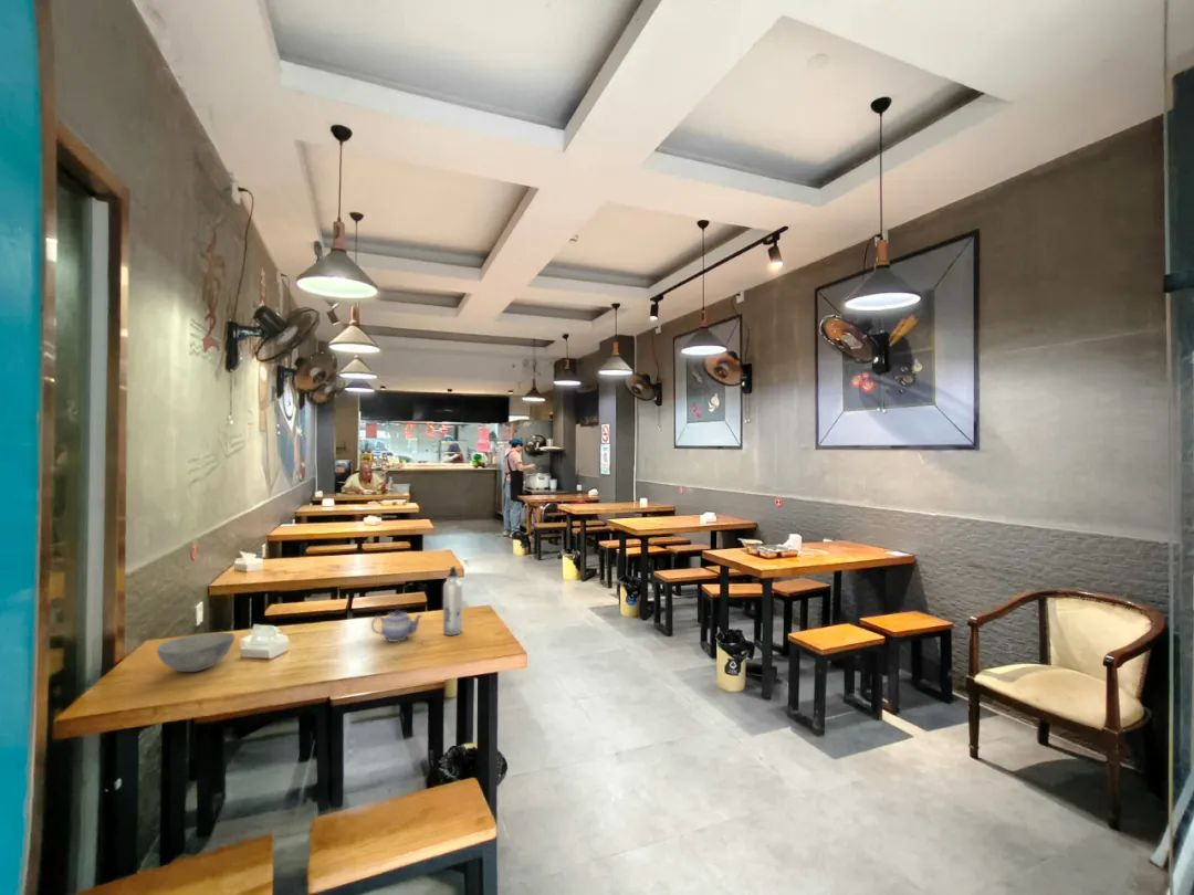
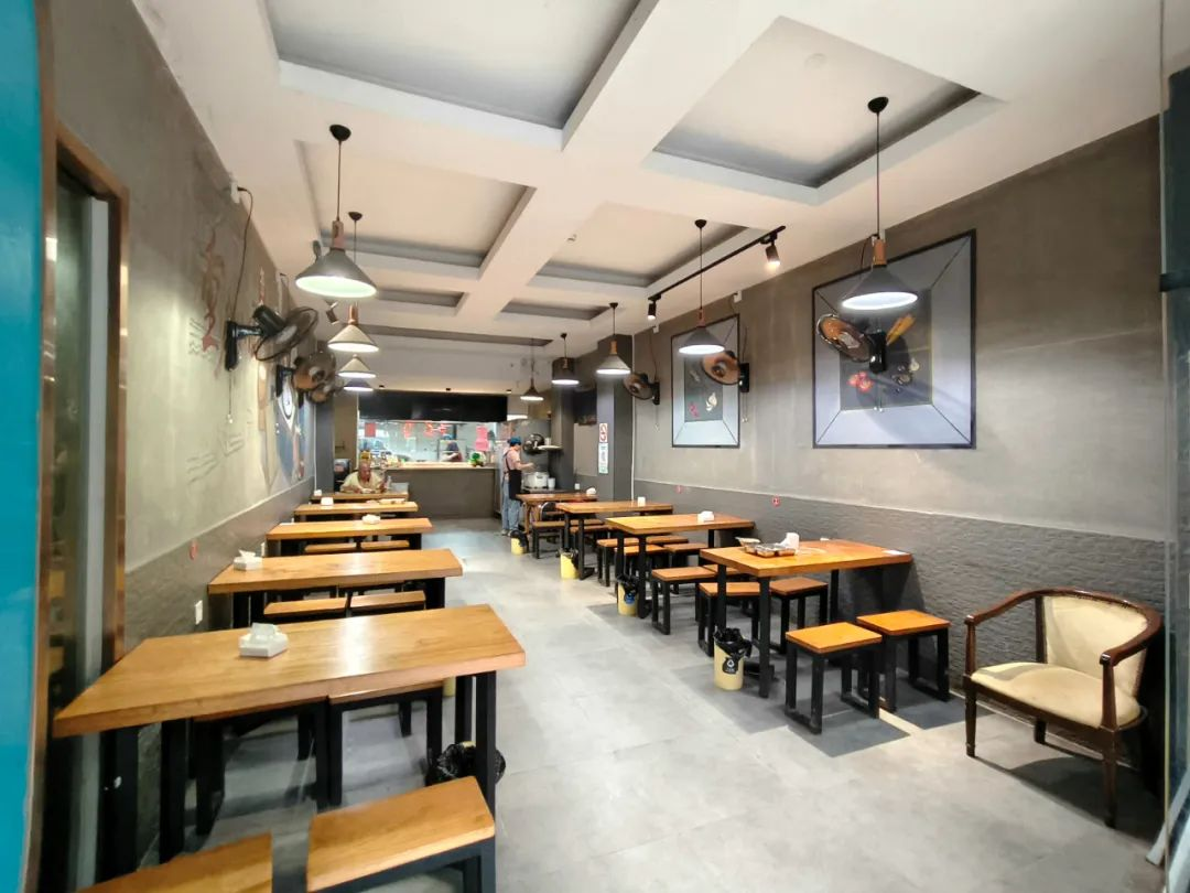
- soup bowl [156,631,237,673]
- water bottle [442,565,463,636]
- teapot [370,608,425,643]
